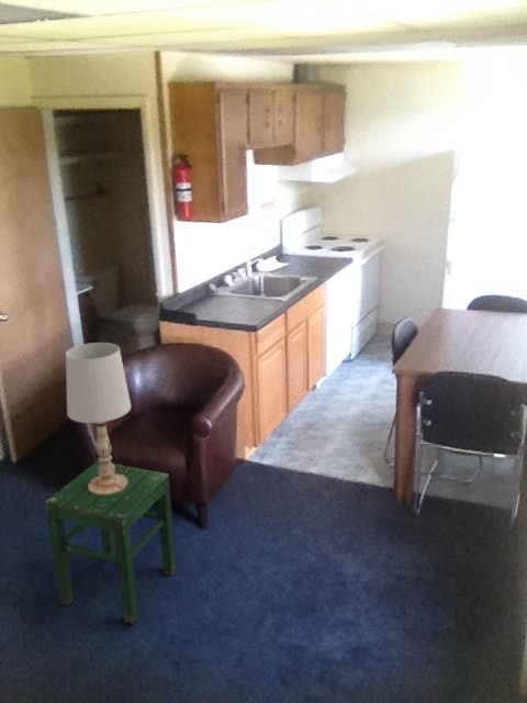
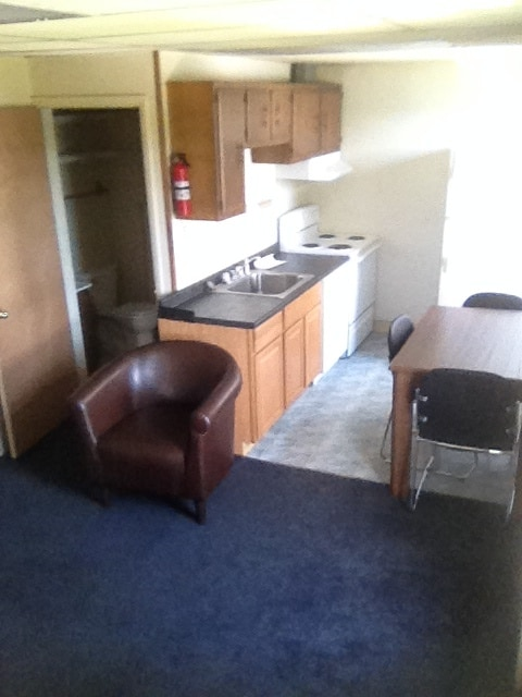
- table lamp [65,342,132,495]
- stool [44,459,177,625]
